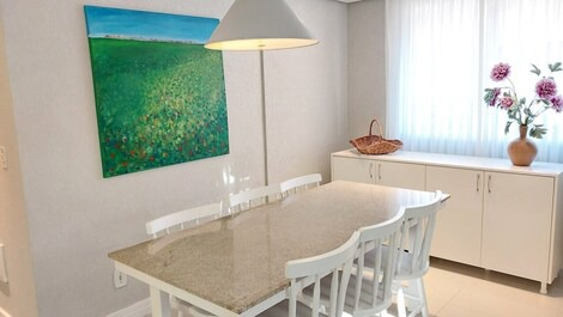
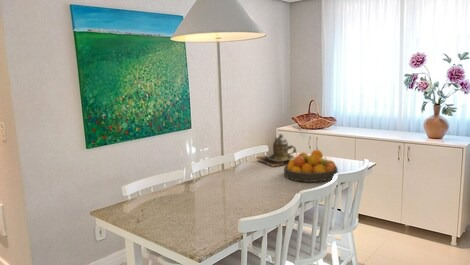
+ teapot [255,133,298,167]
+ fruit bowl [283,149,339,183]
